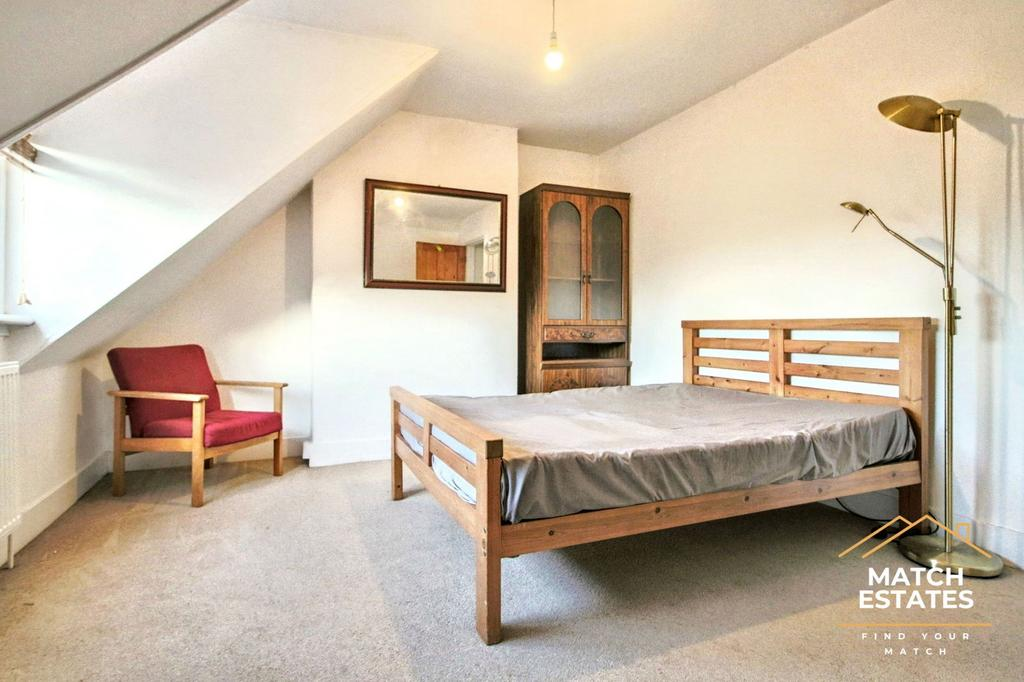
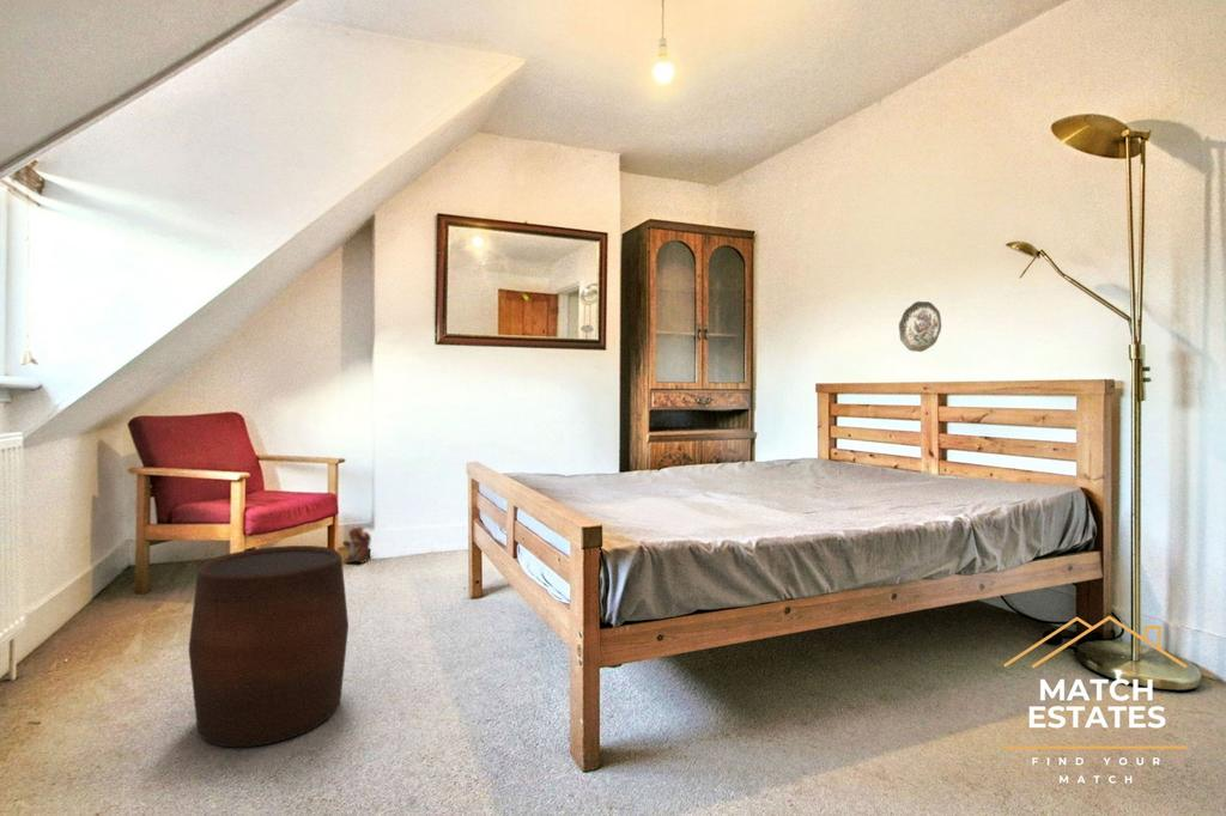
+ plush toy [341,525,372,565]
+ decorative plate [898,300,942,353]
+ stool [188,544,350,748]
